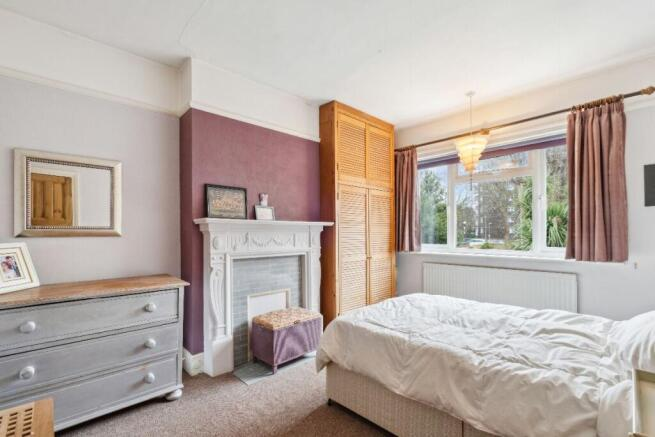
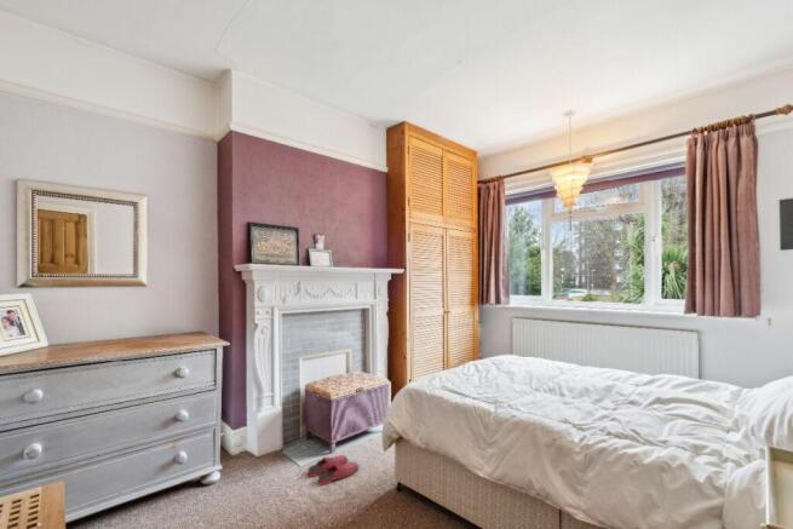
+ slippers [306,454,360,487]
